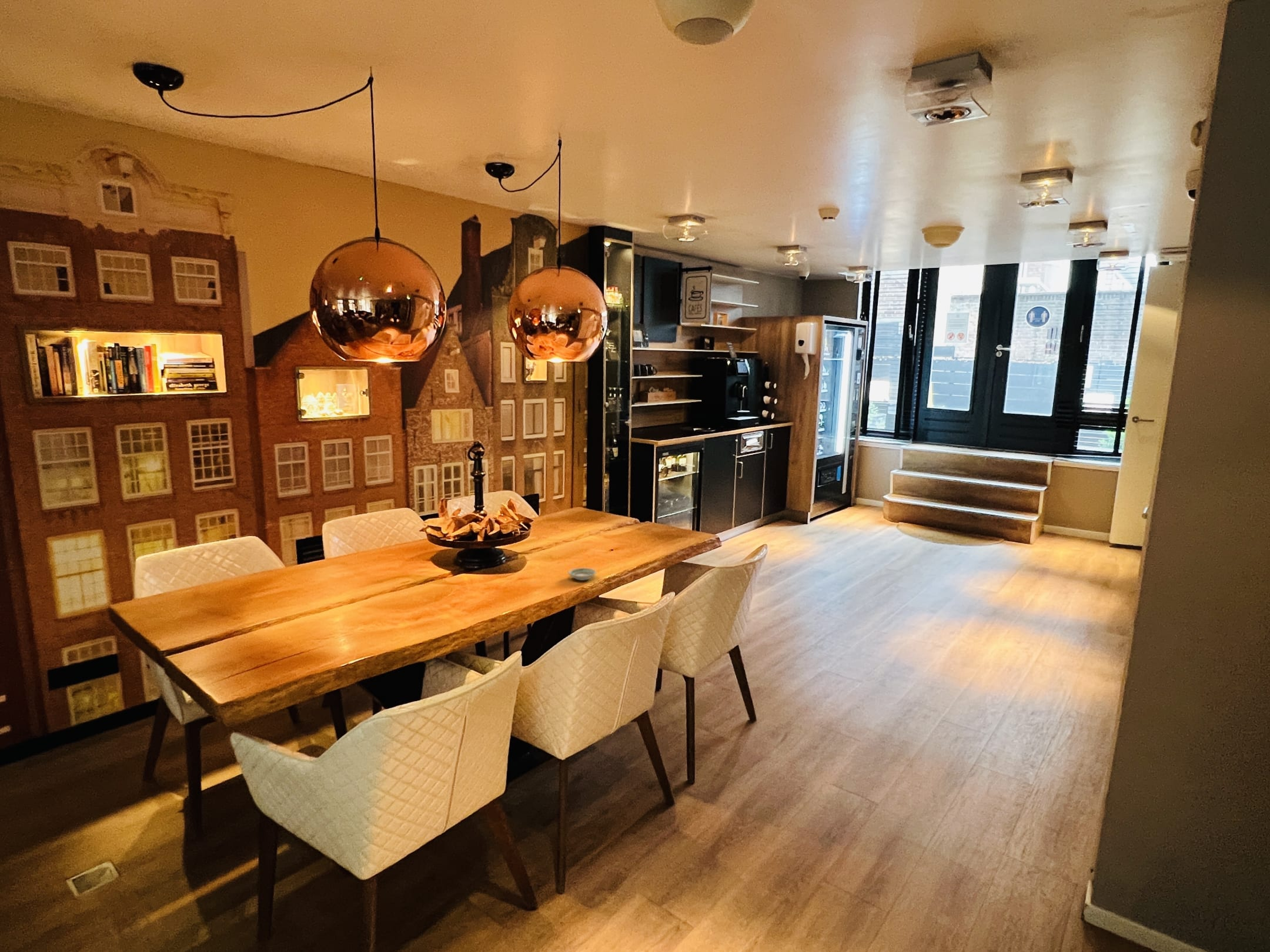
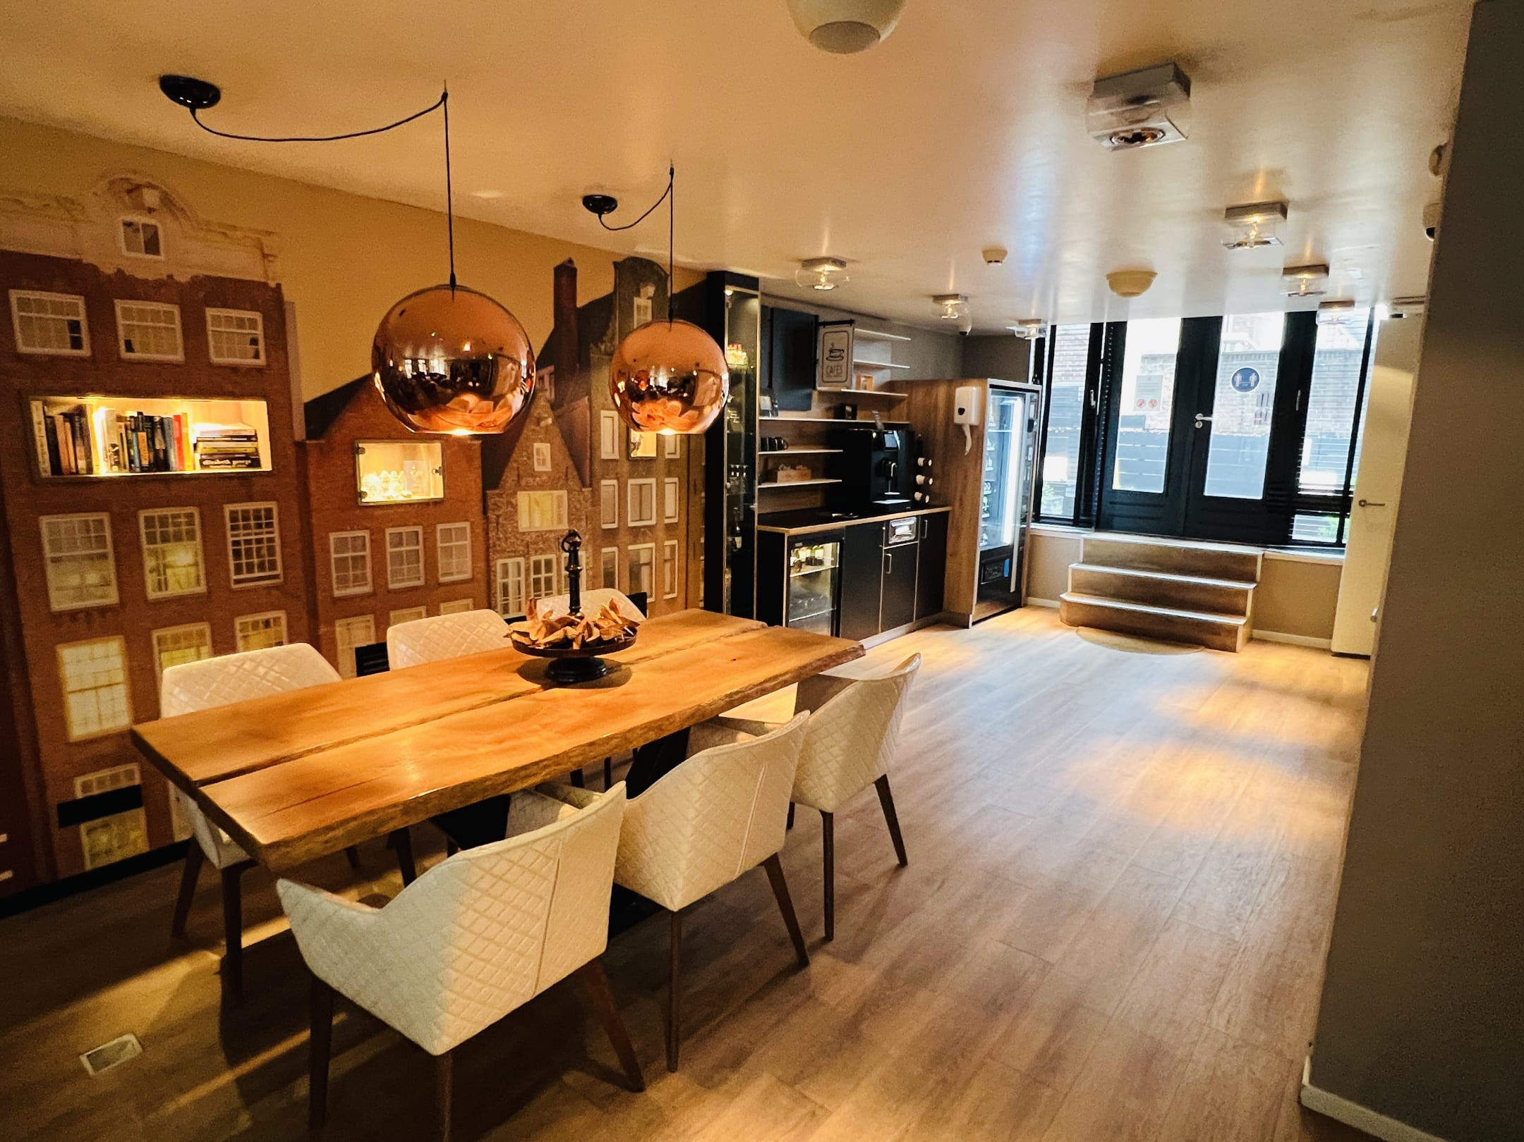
- saucer [568,567,597,581]
